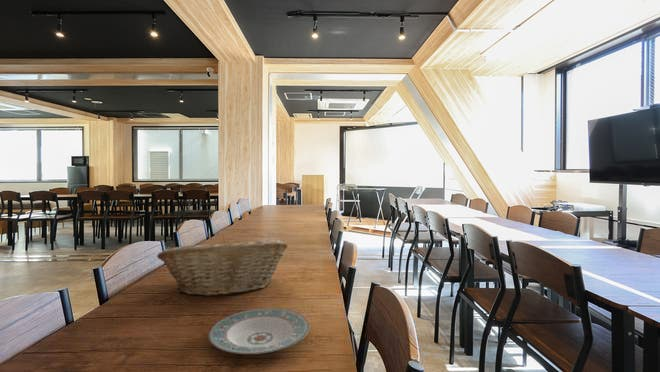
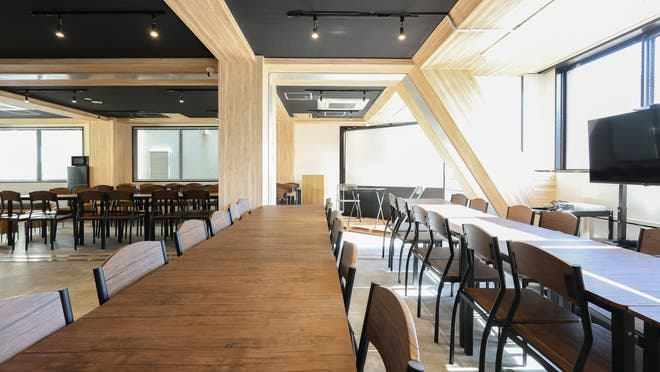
- fruit basket [156,238,289,297]
- plate [207,307,310,355]
